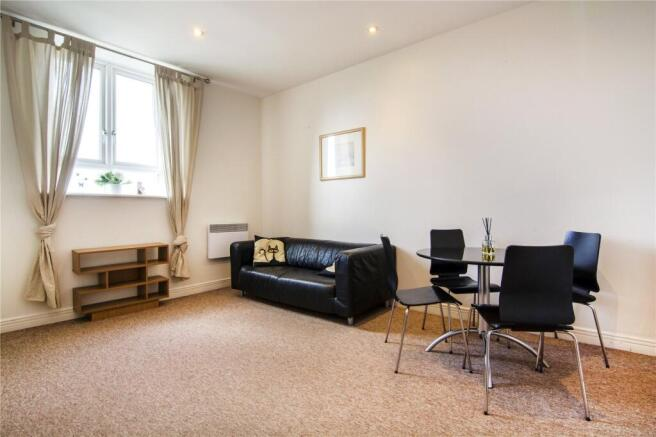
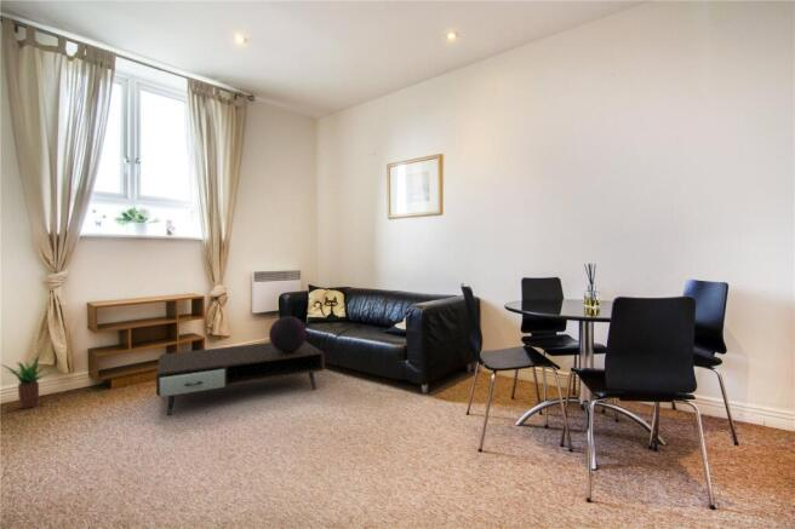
+ potted plant [0,349,59,410]
+ coffee table [155,340,326,416]
+ decorative orb [268,315,308,352]
